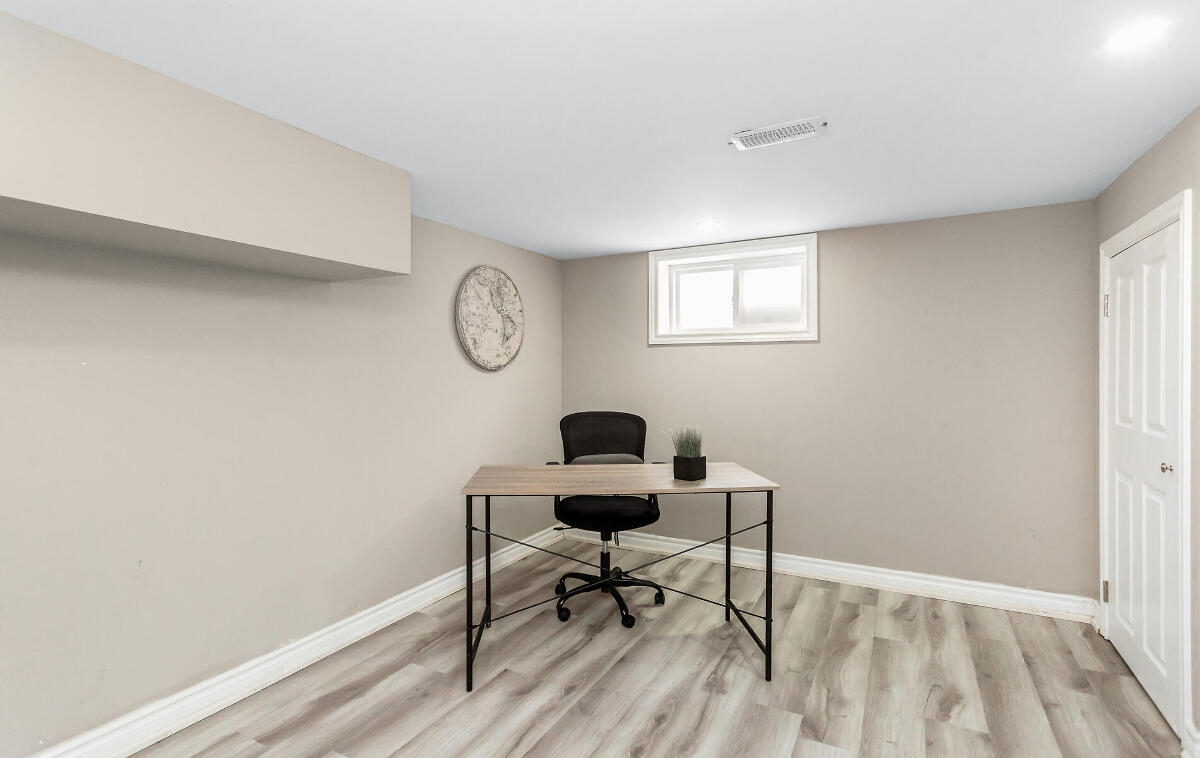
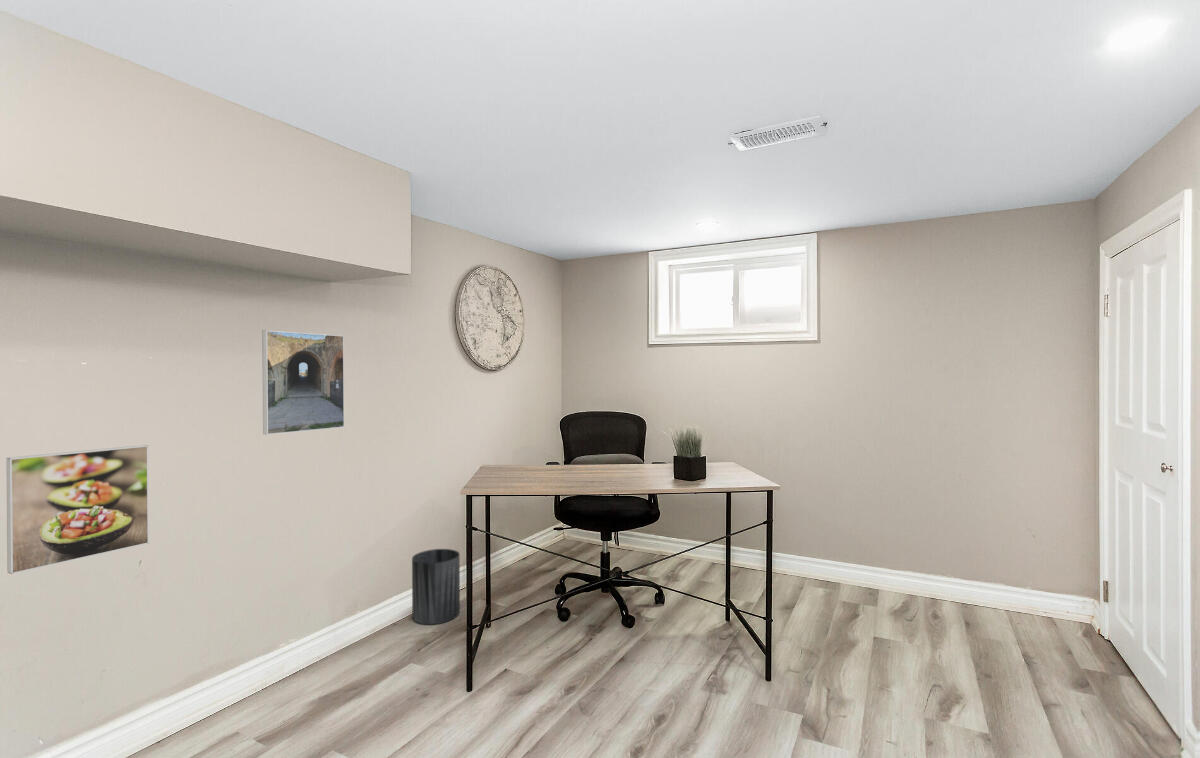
+ trash can [411,548,461,626]
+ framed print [5,444,150,575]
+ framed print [261,329,345,436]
